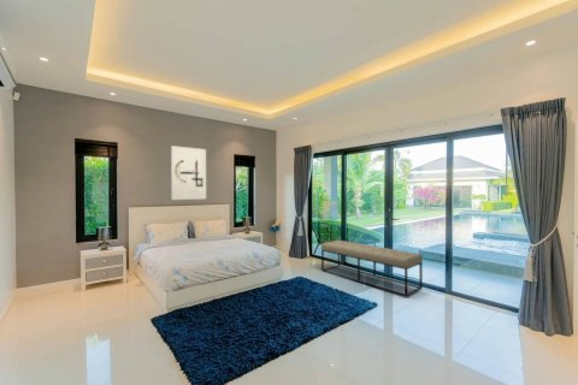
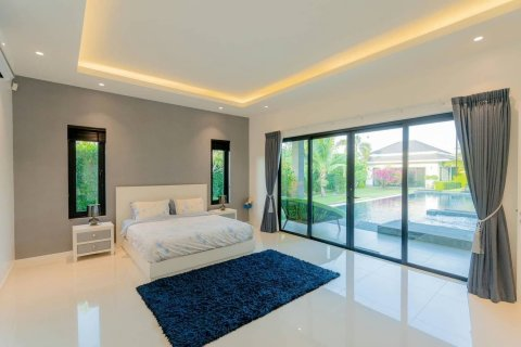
- bench [320,239,424,298]
- wall art [170,144,207,201]
